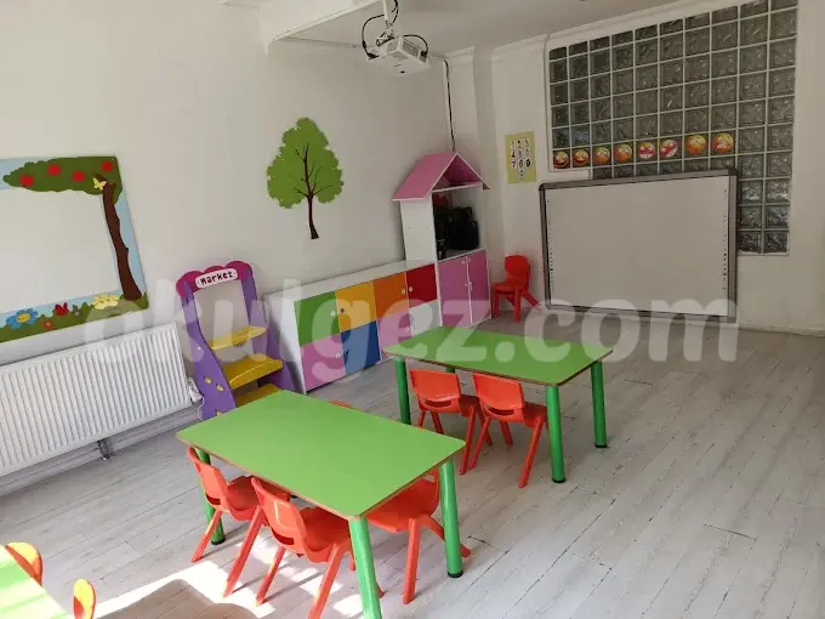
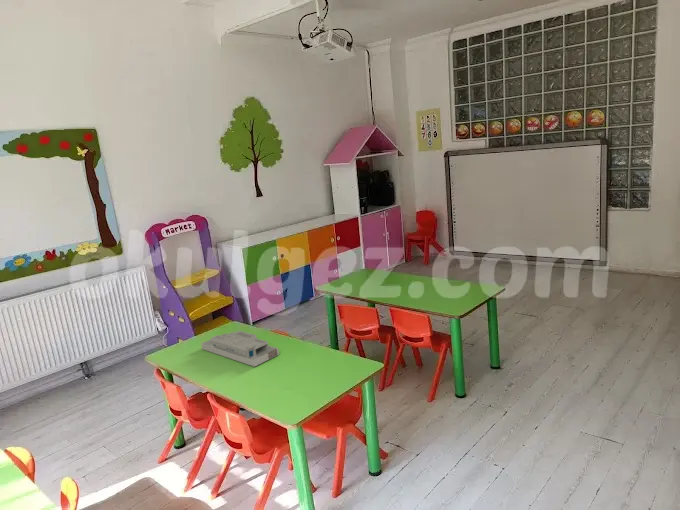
+ desk organizer [200,330,280,368]
